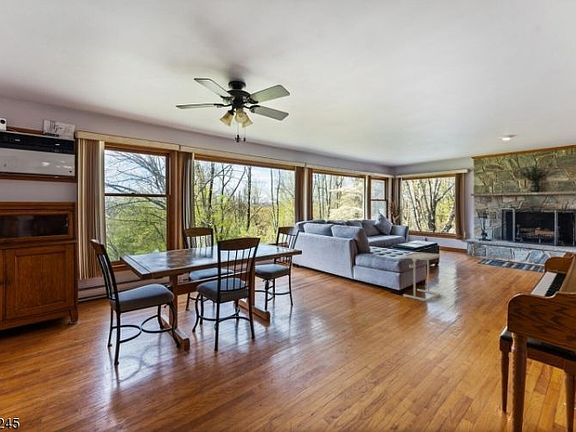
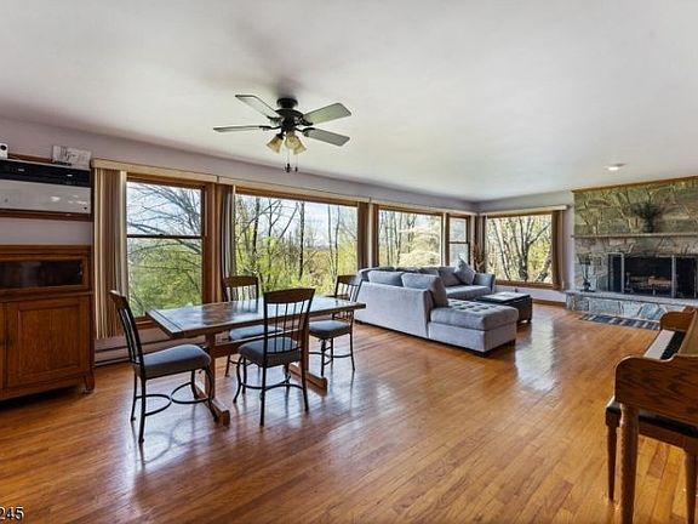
- side table [402,251,441,302]
